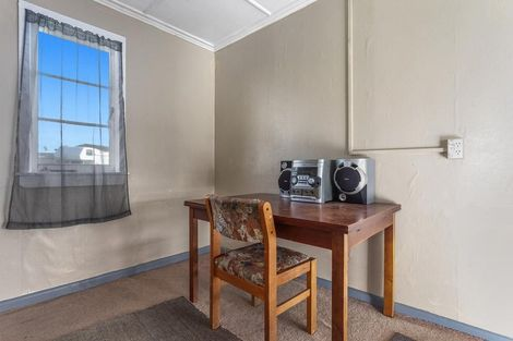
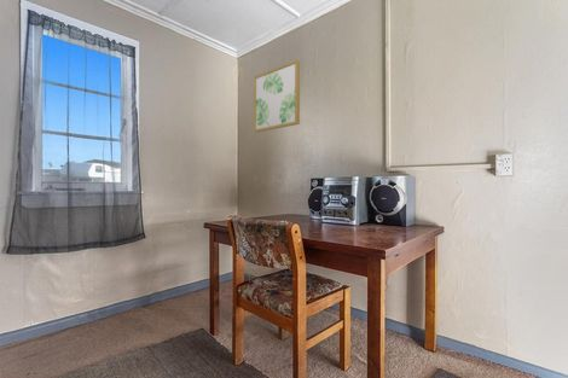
+ wall art [253,59,301,134]
